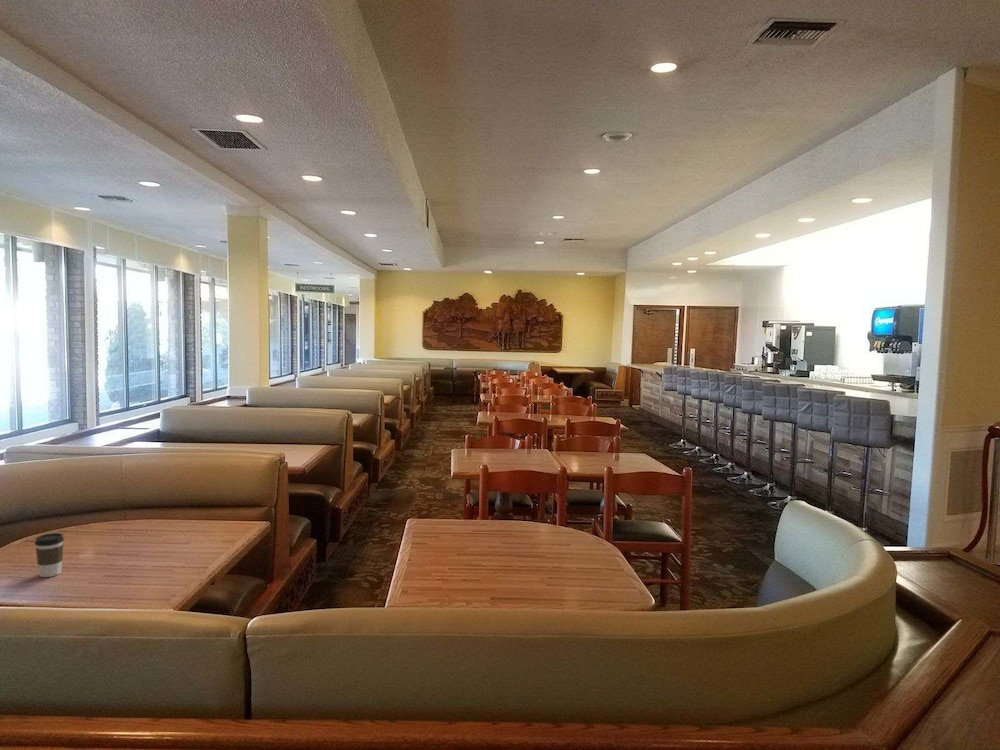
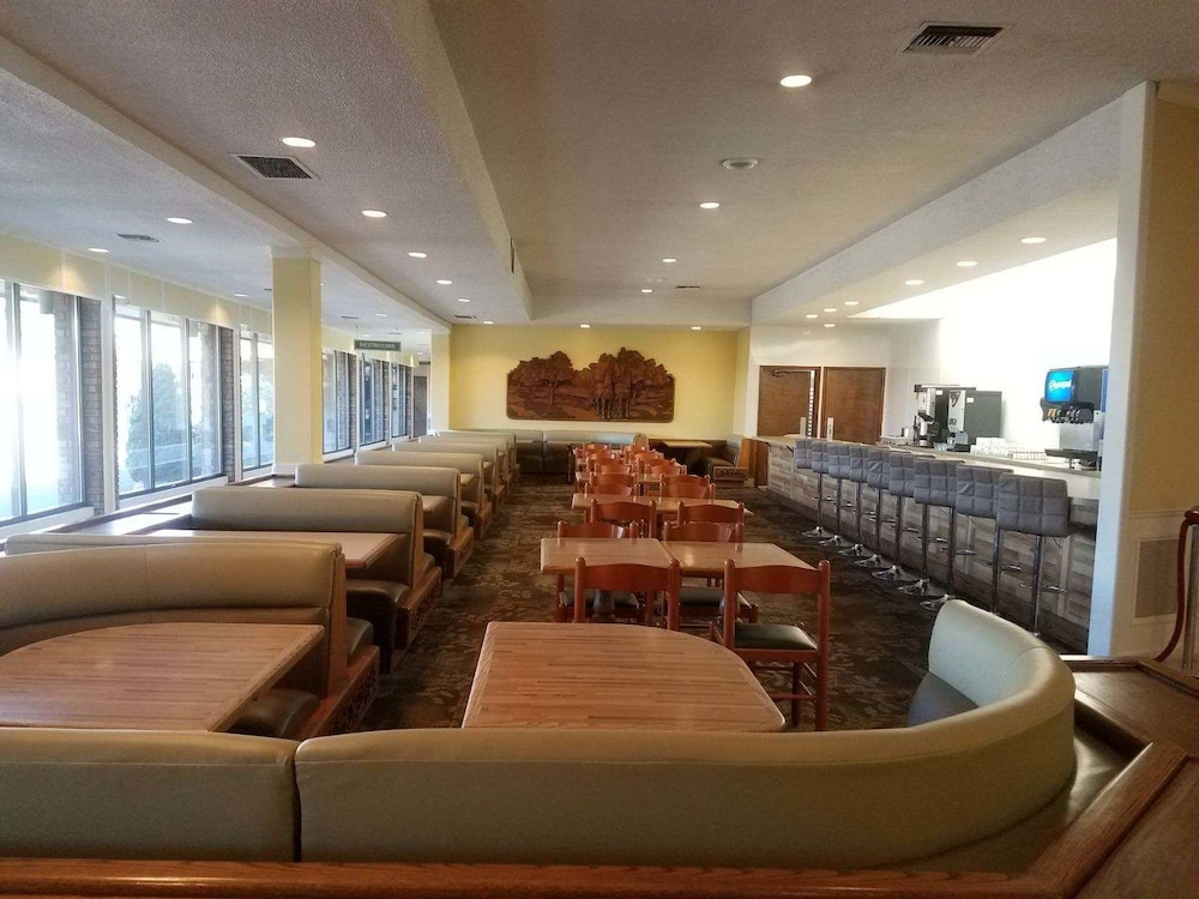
- coffee cup [34,532,65,578]
